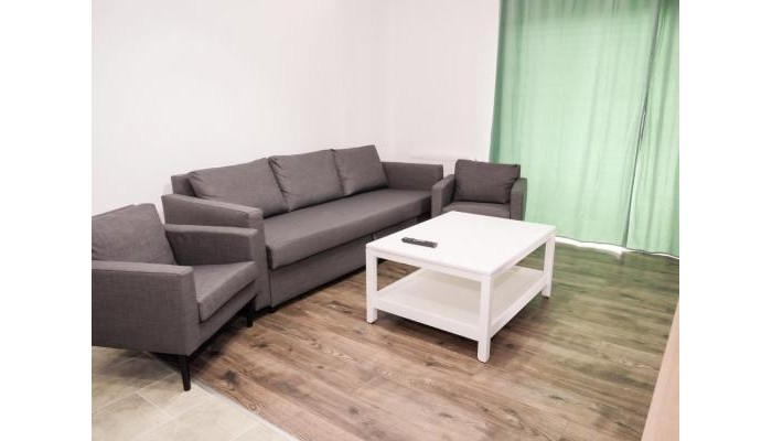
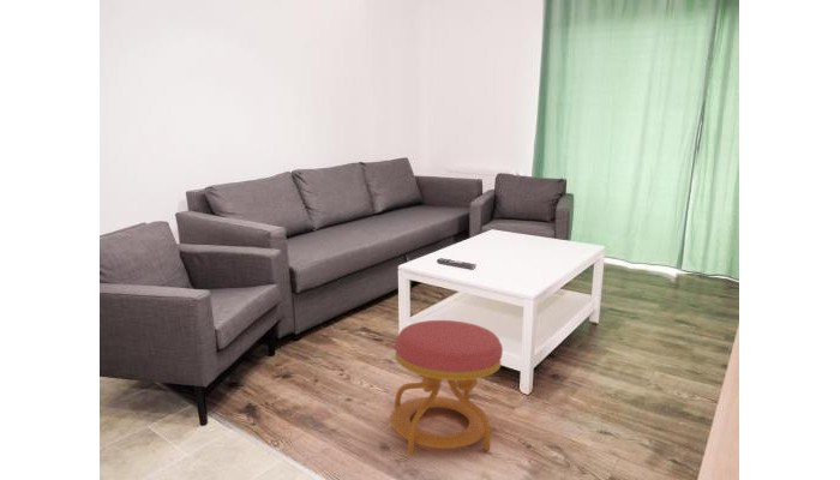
+ stool [389,319,504,456]
